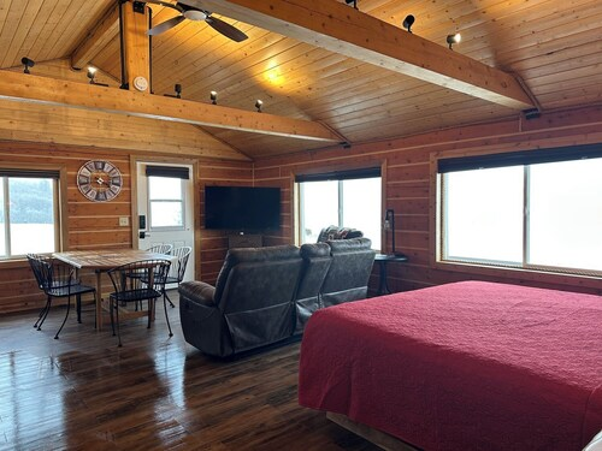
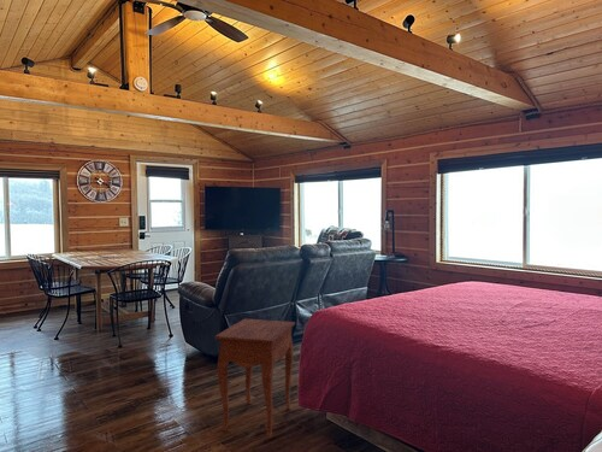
+ side table [213,317,296,439]
